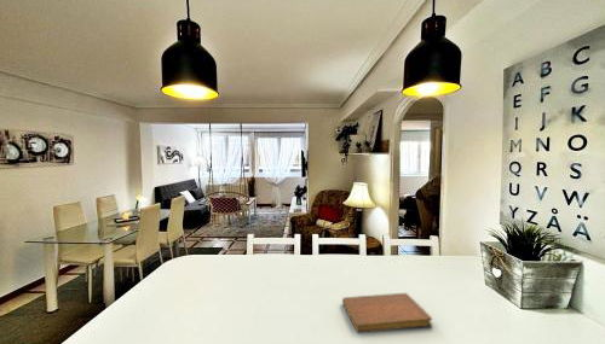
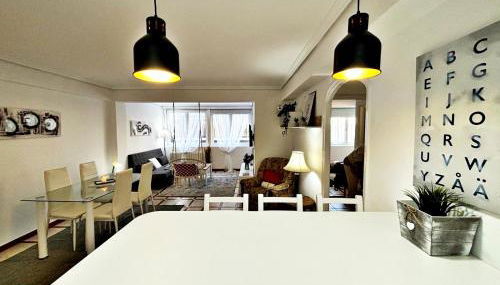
- notebook [341,292,433,334]
